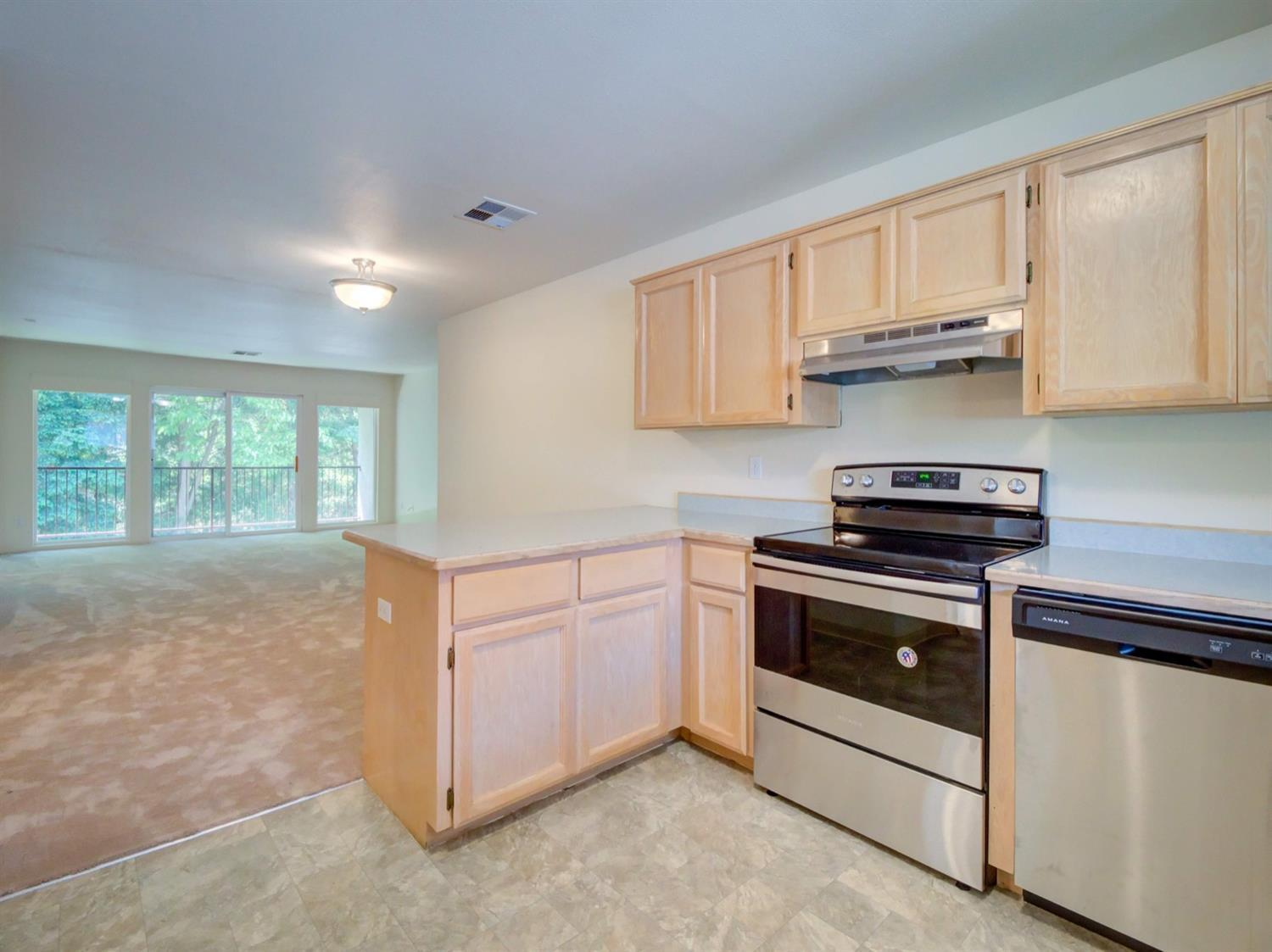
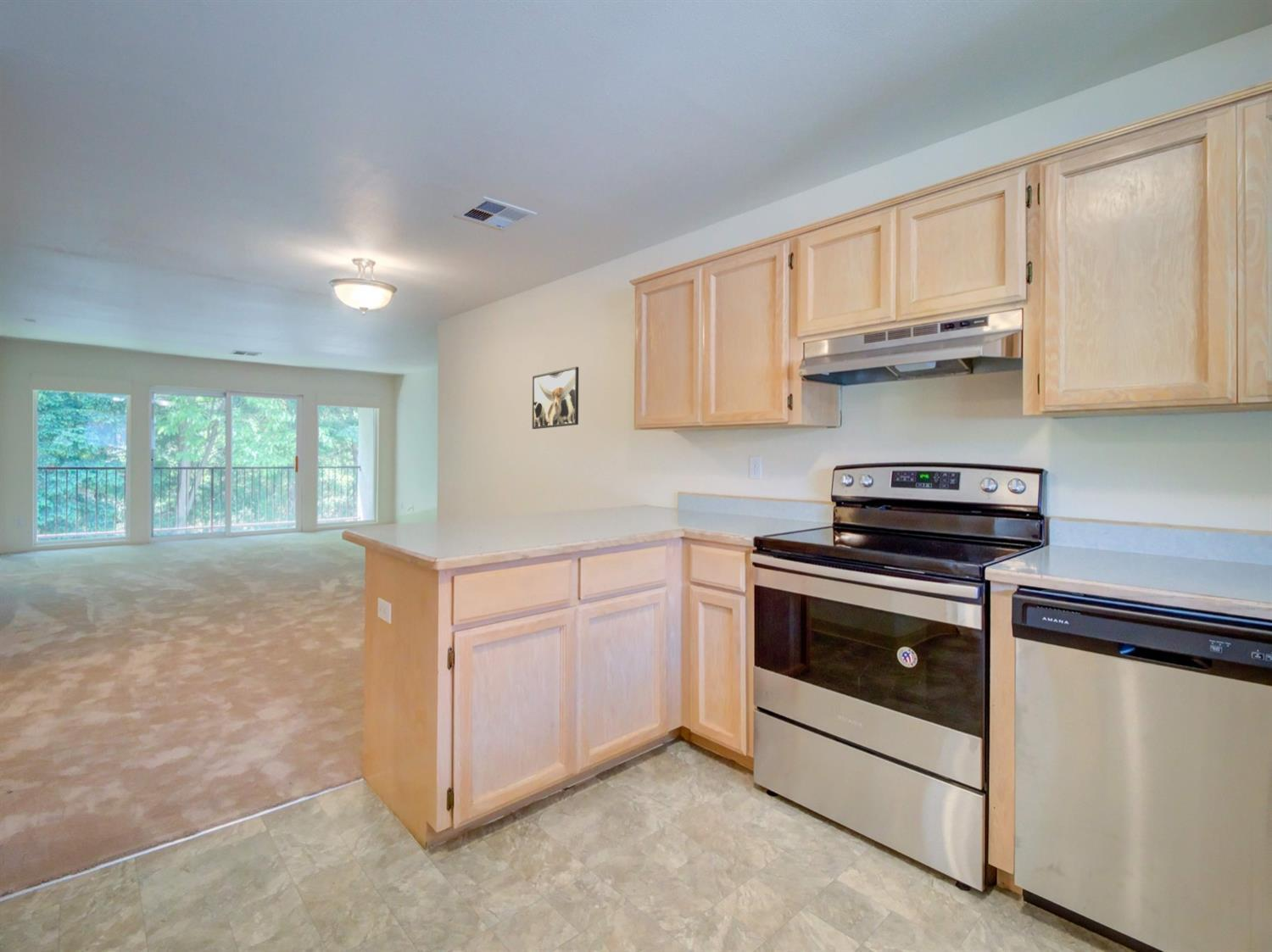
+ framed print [532,366,579,430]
